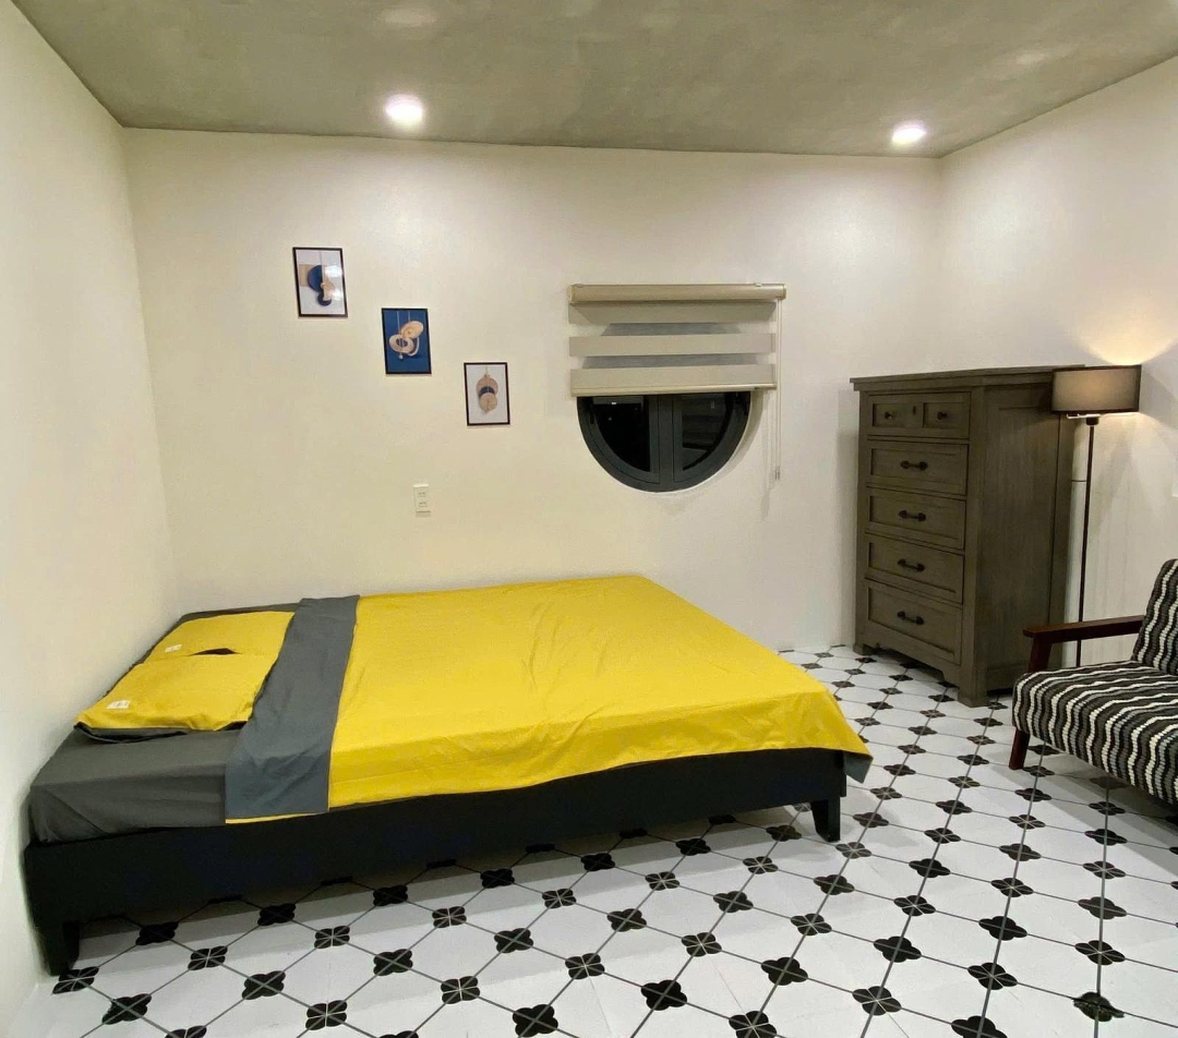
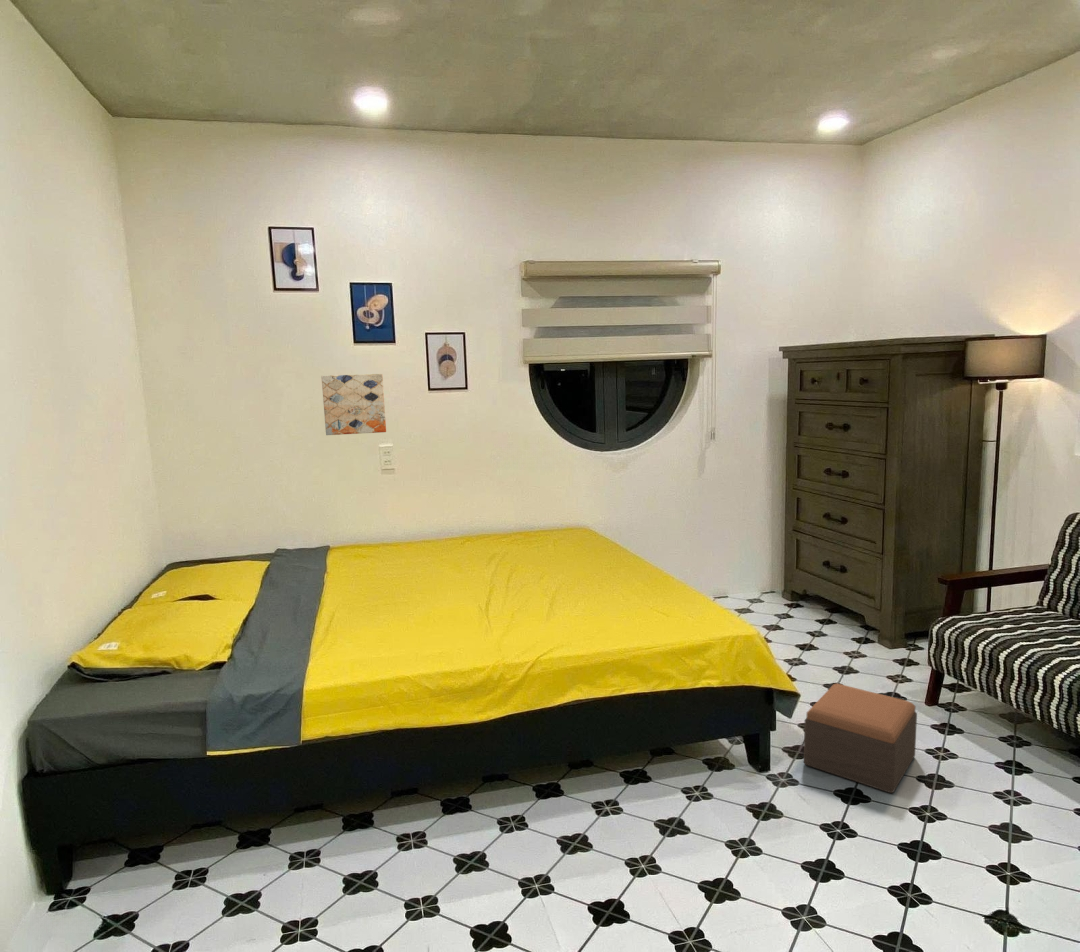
+ wall art [321,373,387,436]
+ footstool [803,683,918,794]
